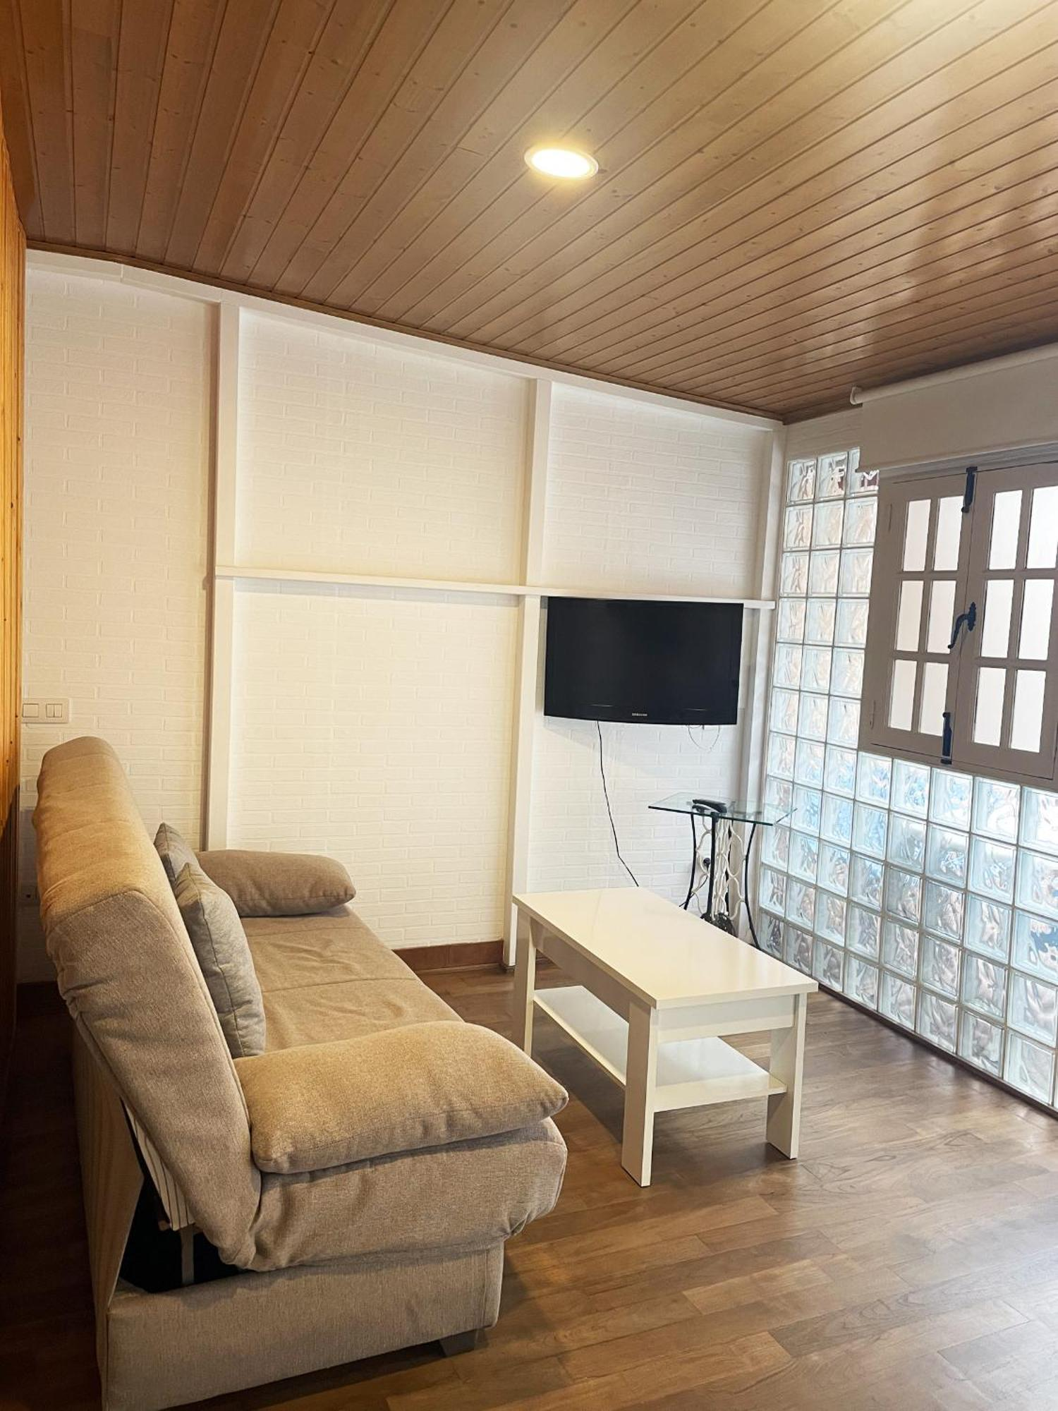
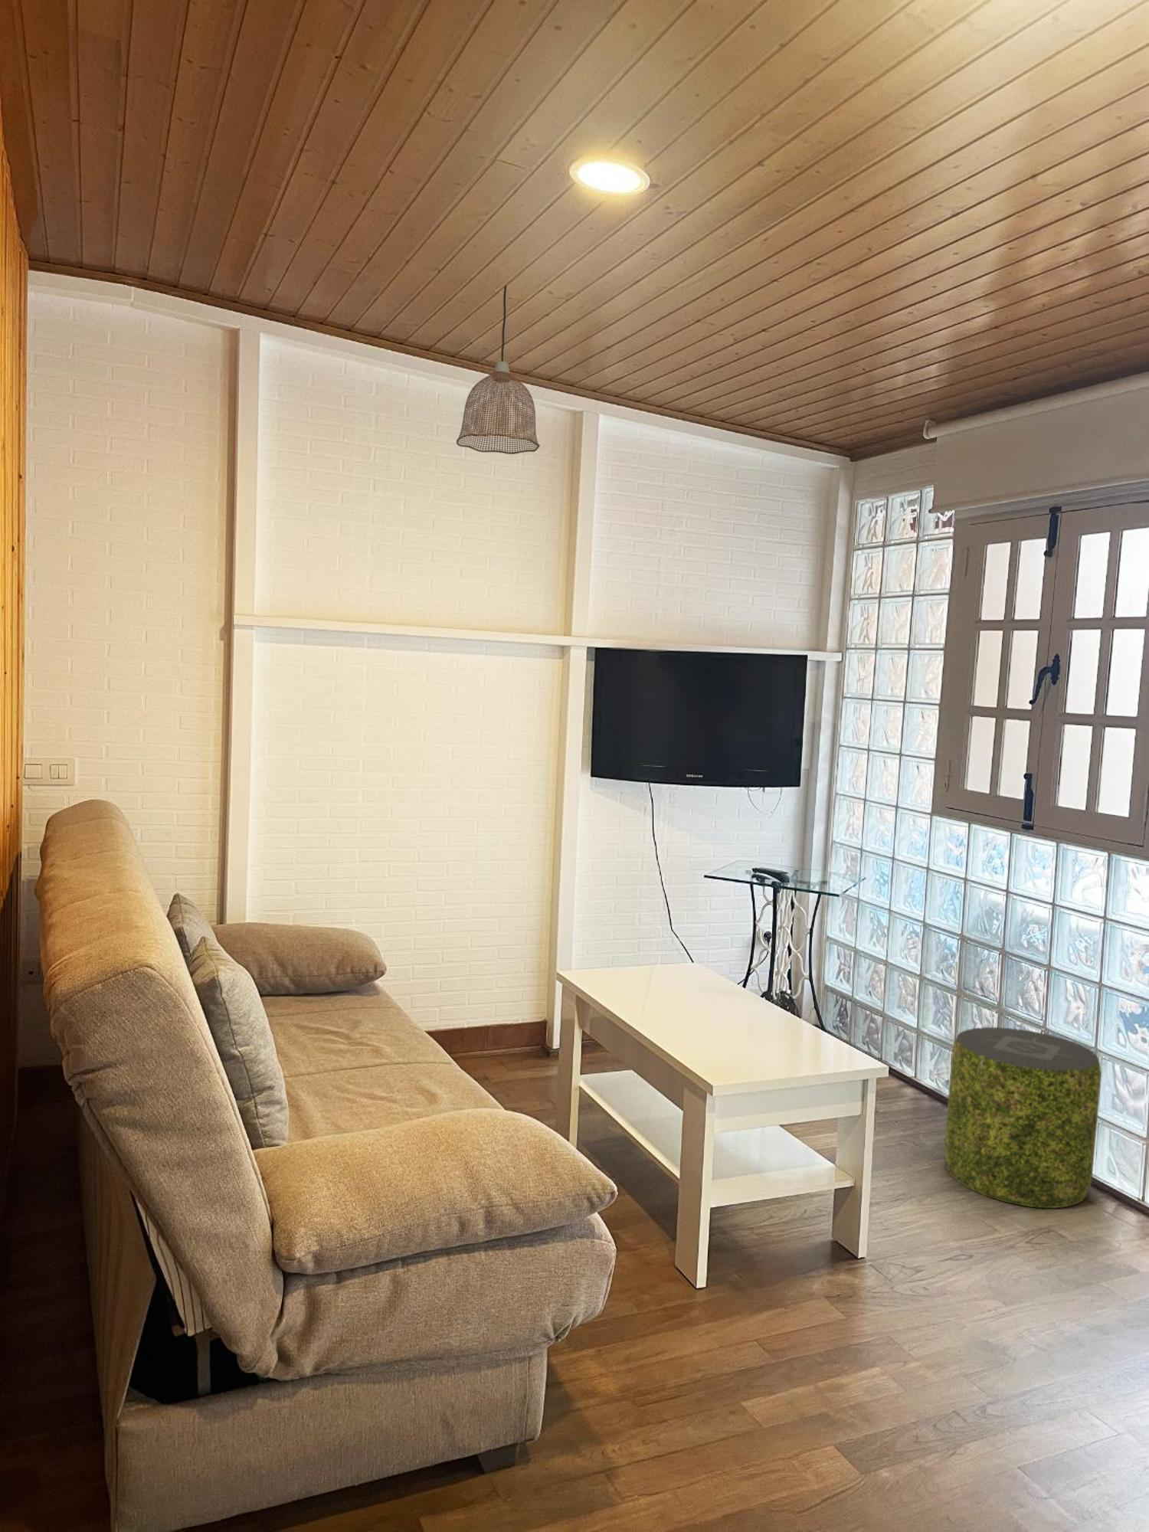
+ pendant lamp [456,285,541,455]
+ pouf [944,1027,1102,1209]
